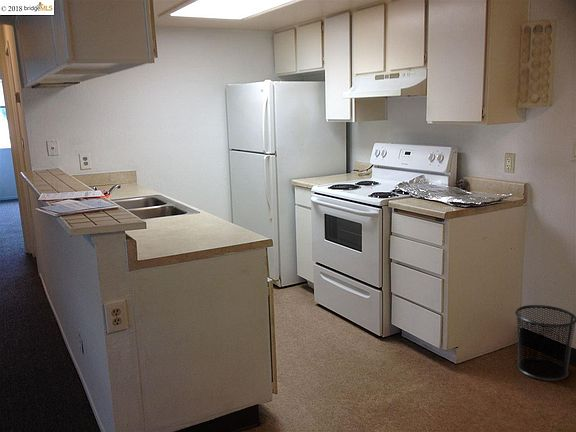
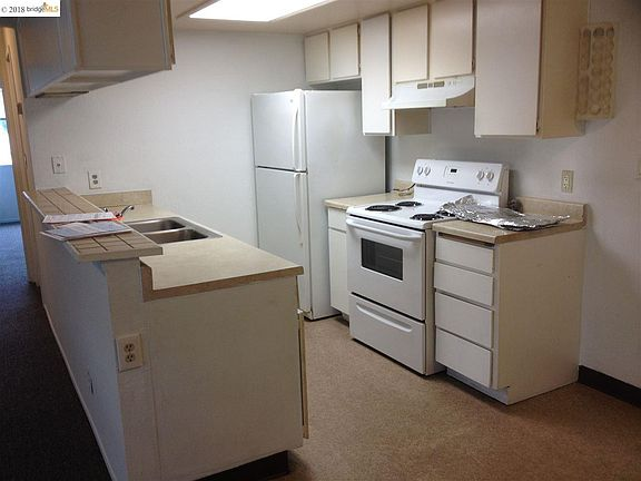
- waste bin [514,304,576,382]
